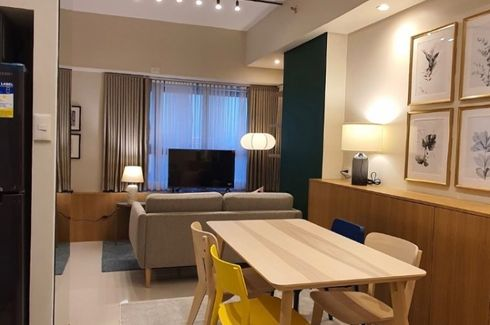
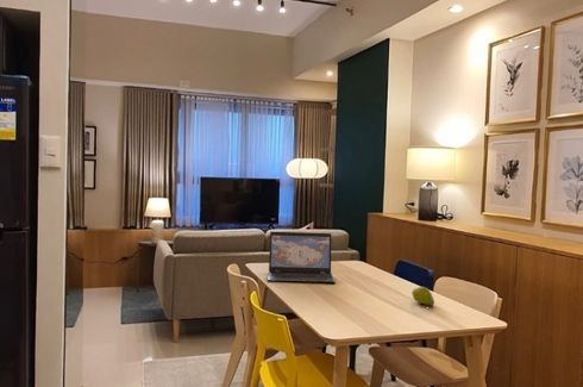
+ laptop [267,231,337,285]
+ fruit [410,286,435,307]
